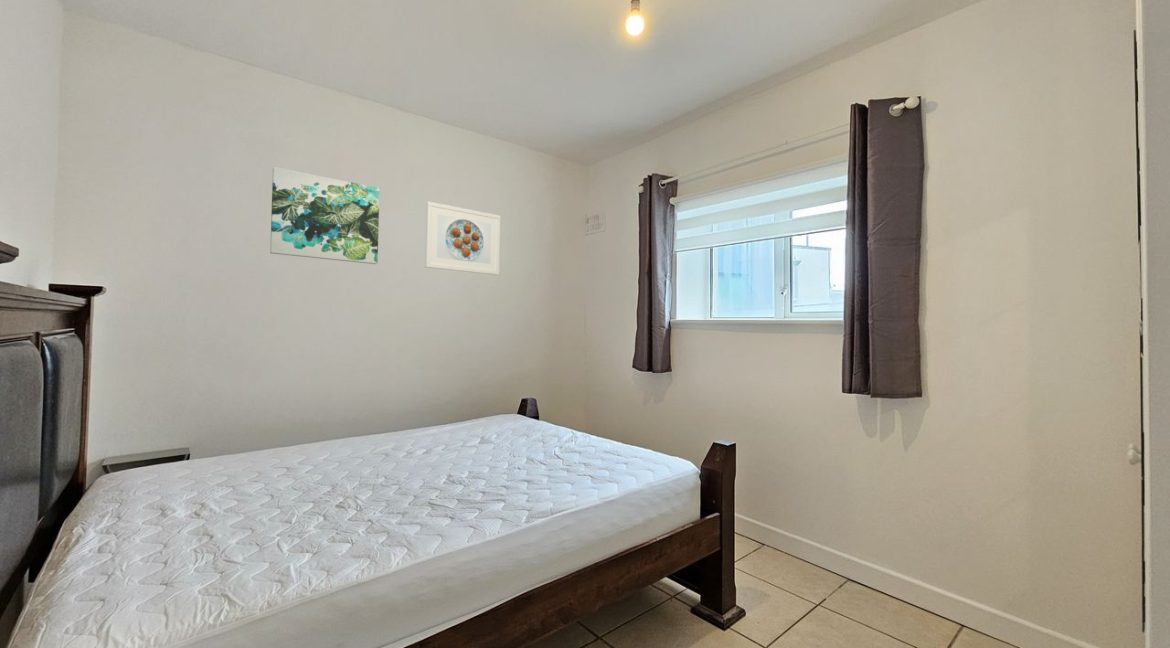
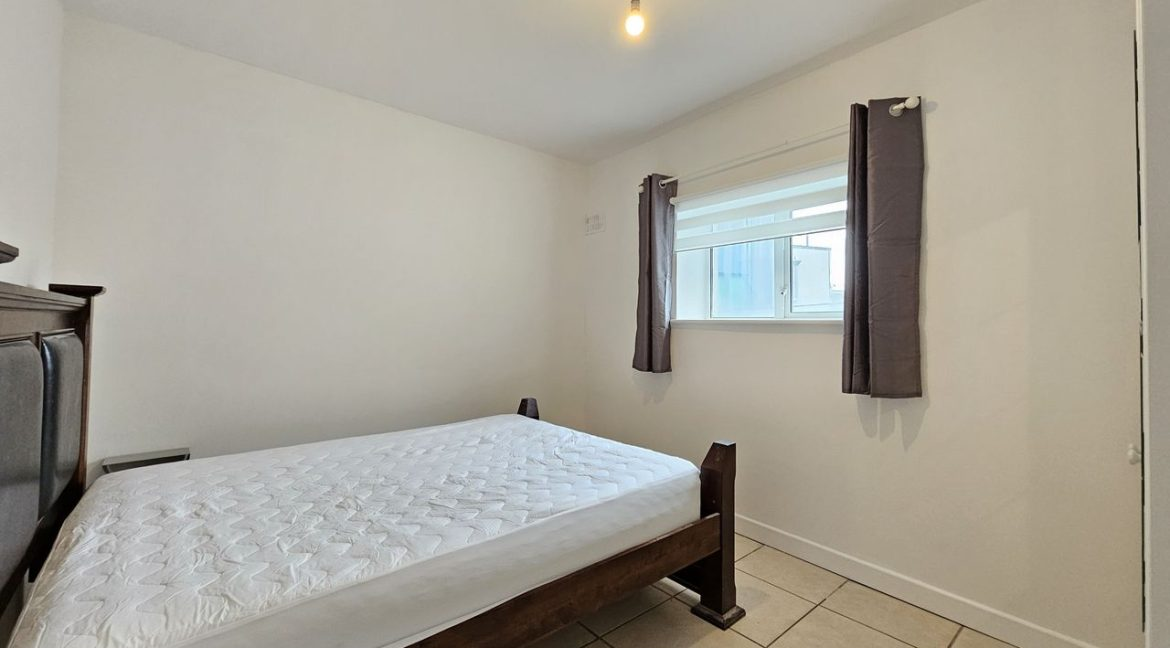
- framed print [424,201,501,276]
- wall art [269,166,381,265]
